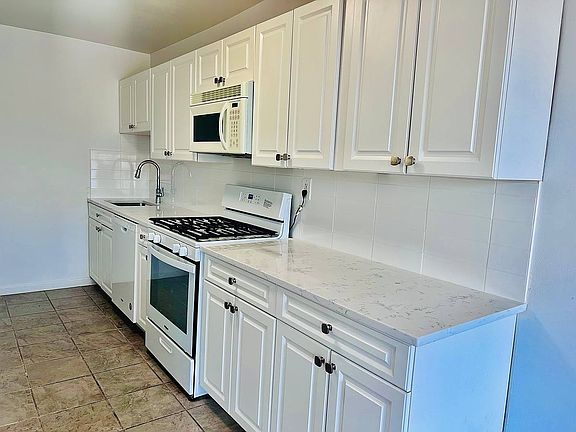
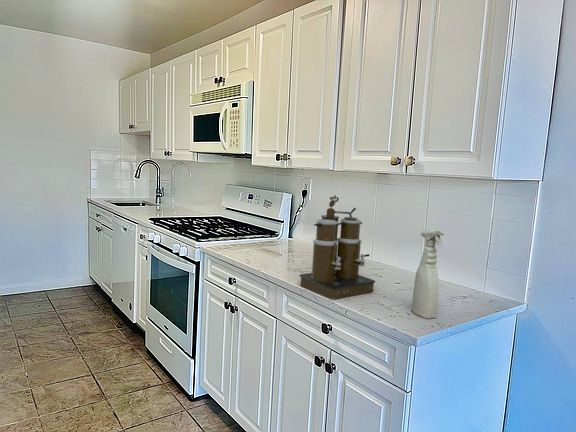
+ spray bottle [411,228,445,319]
+ coffee maker [299,194,376,300]
